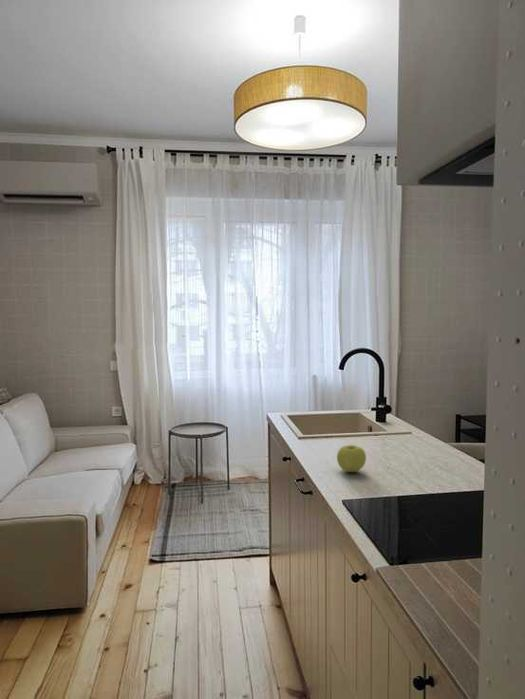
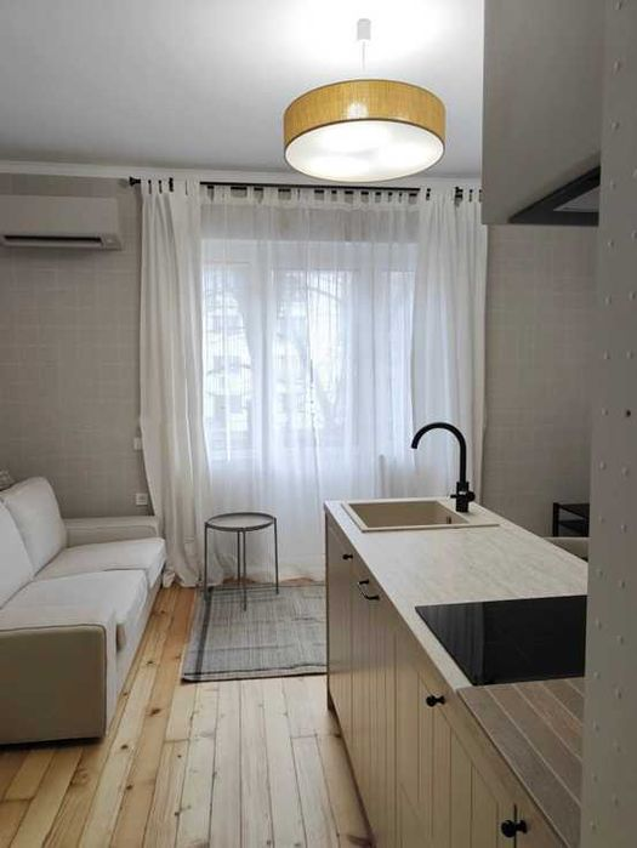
- apple [336,444,367,473]
